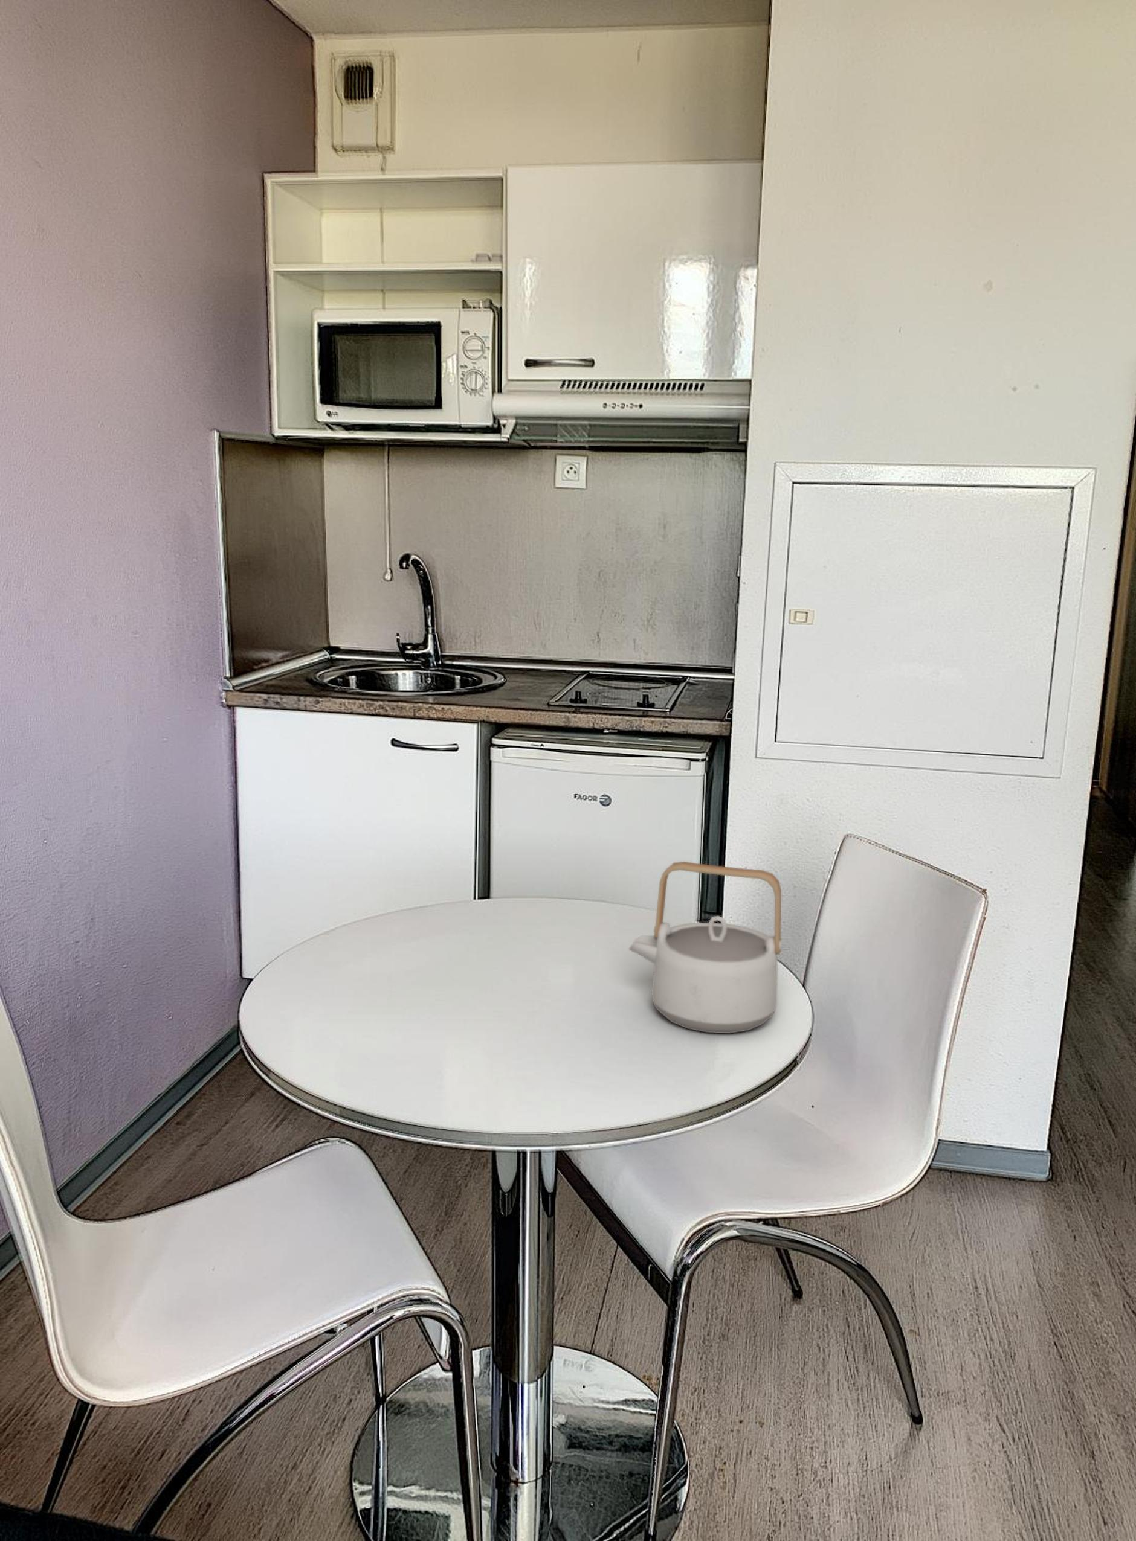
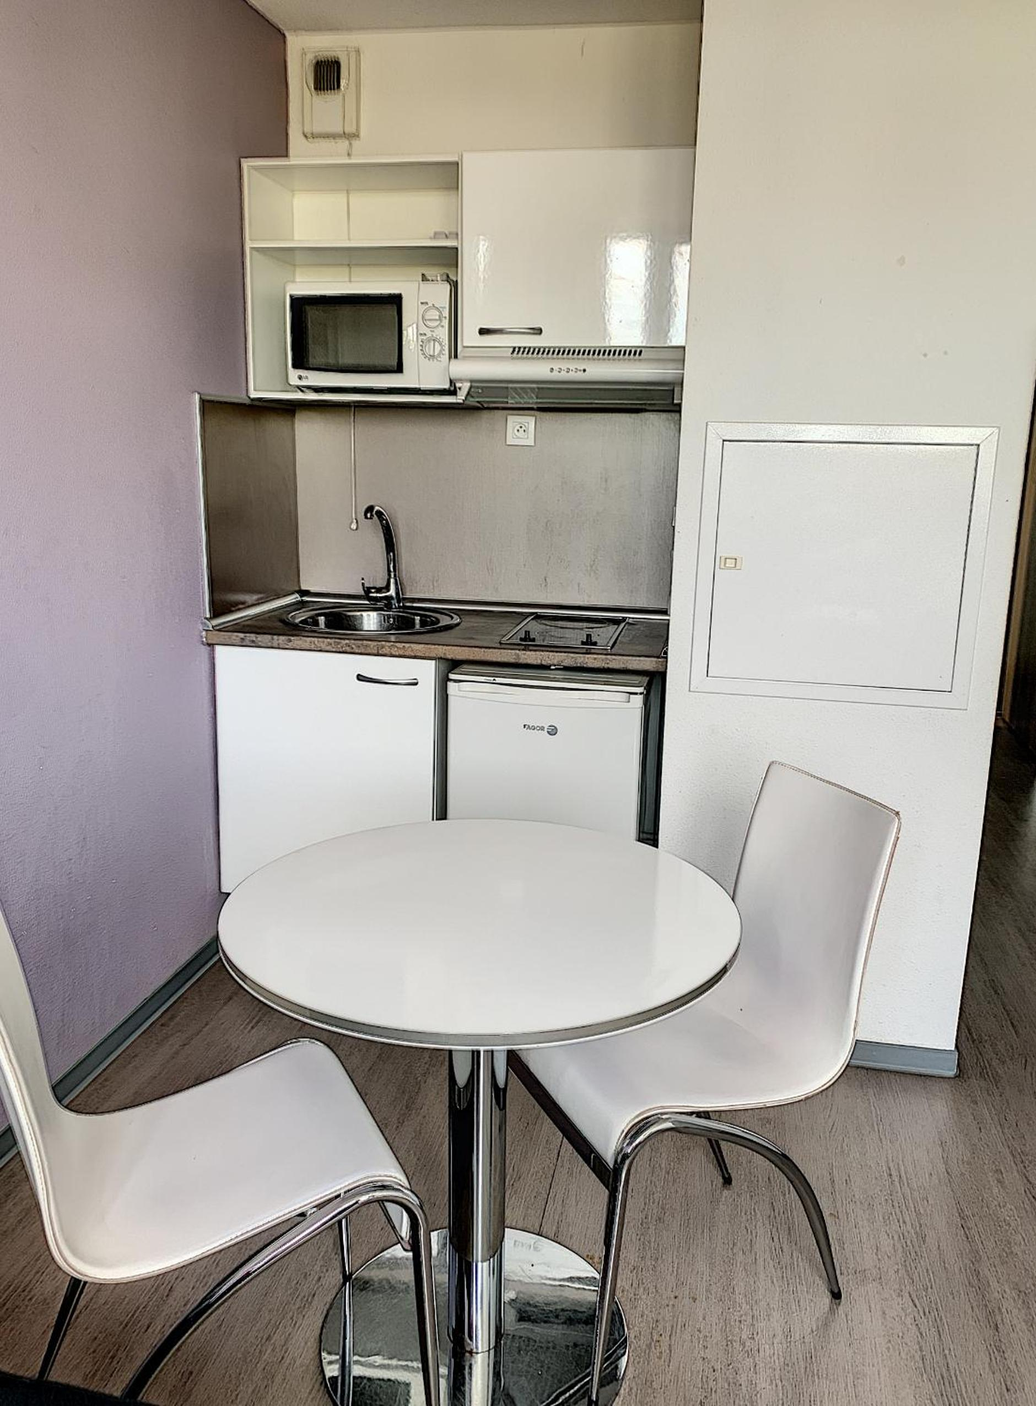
- teapot [628,861,783,1034]
